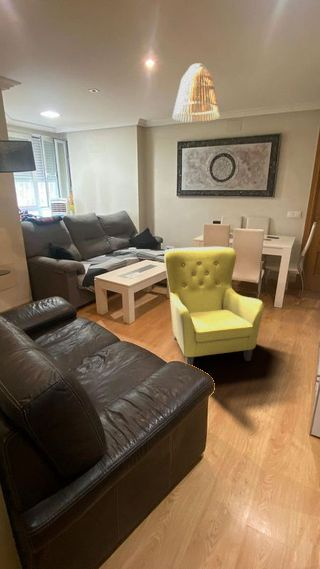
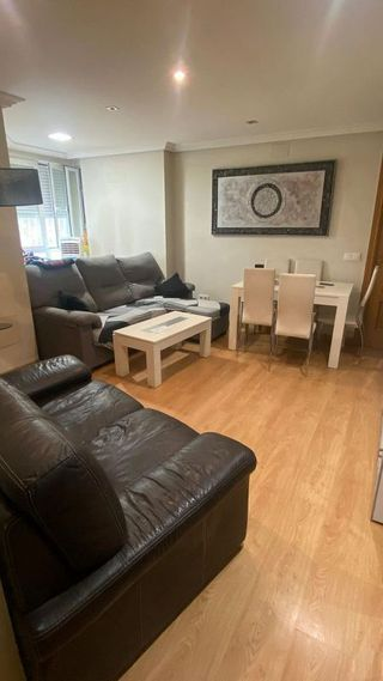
- lamp shade [171,62,220,123]
- armchair [163,246,265,366]
